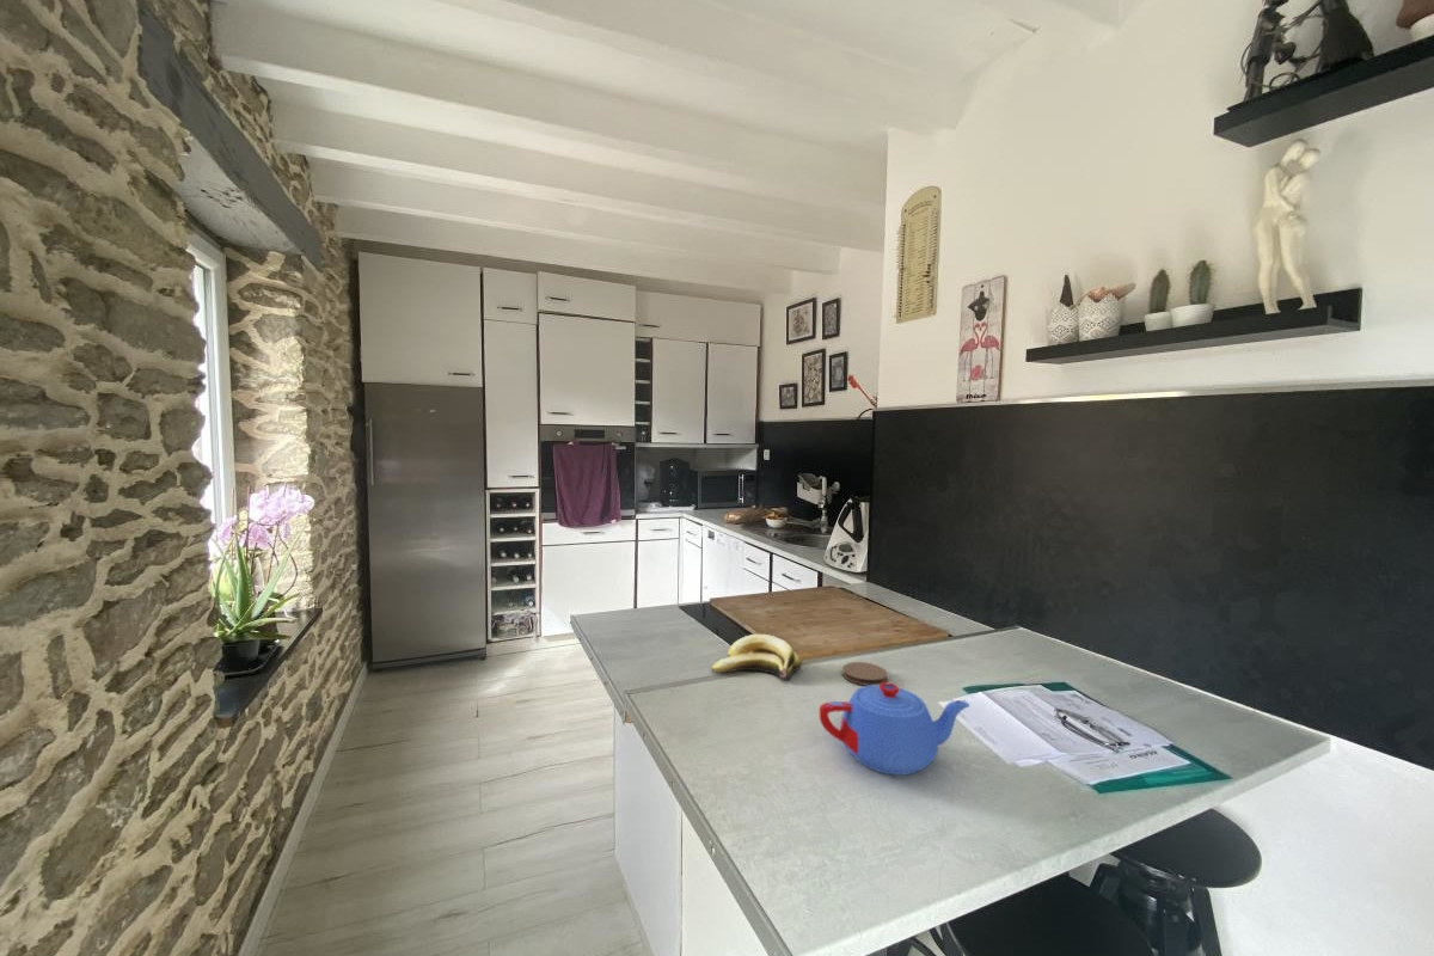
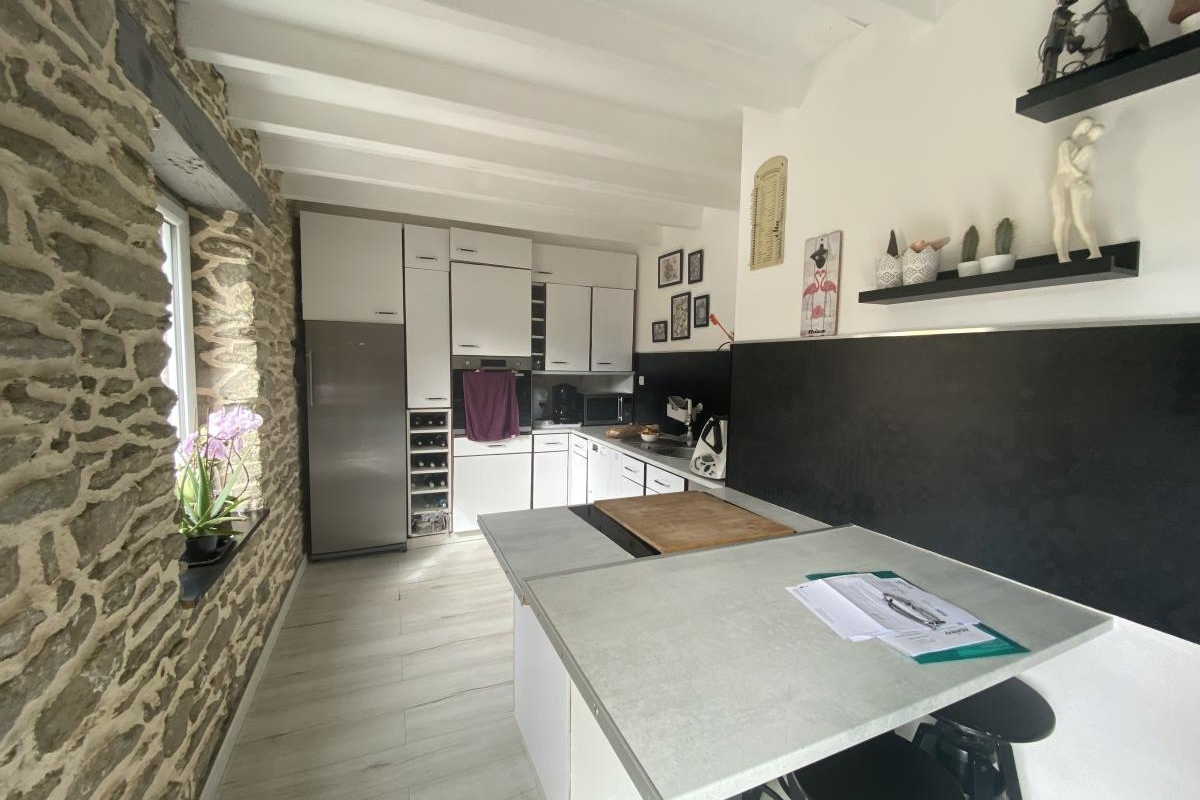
- banana [710,633,803,681]
- coaster [841,661,889,686]
- teapot [819,682,970,777]
